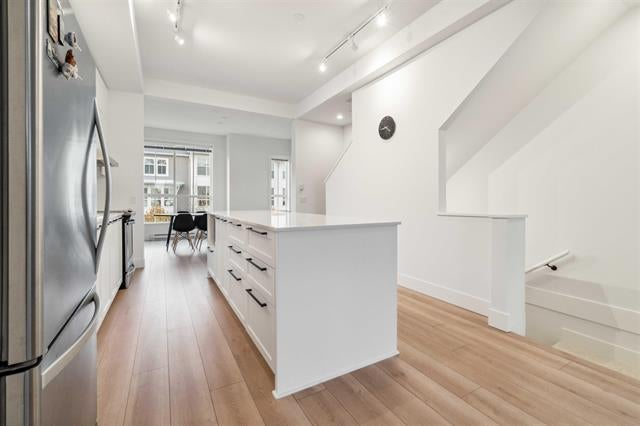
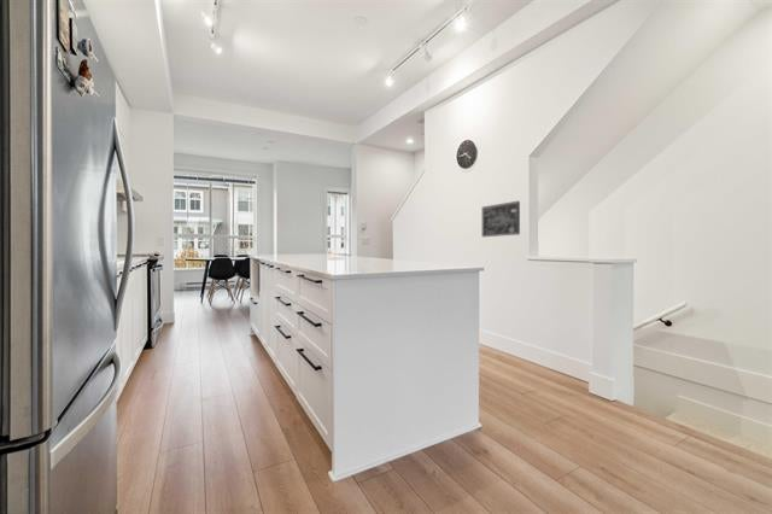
+ wall art [481,200,521,238]
